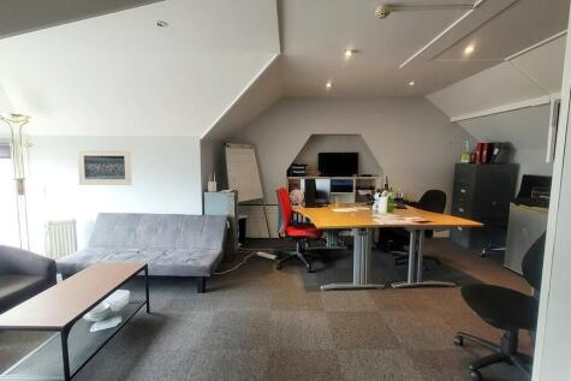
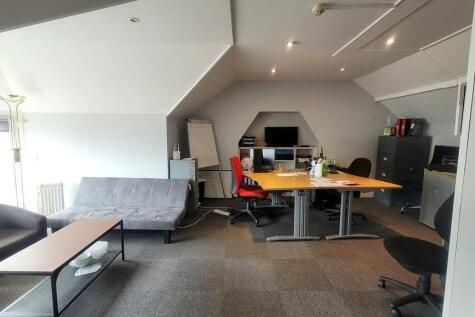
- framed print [76,149,133,186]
